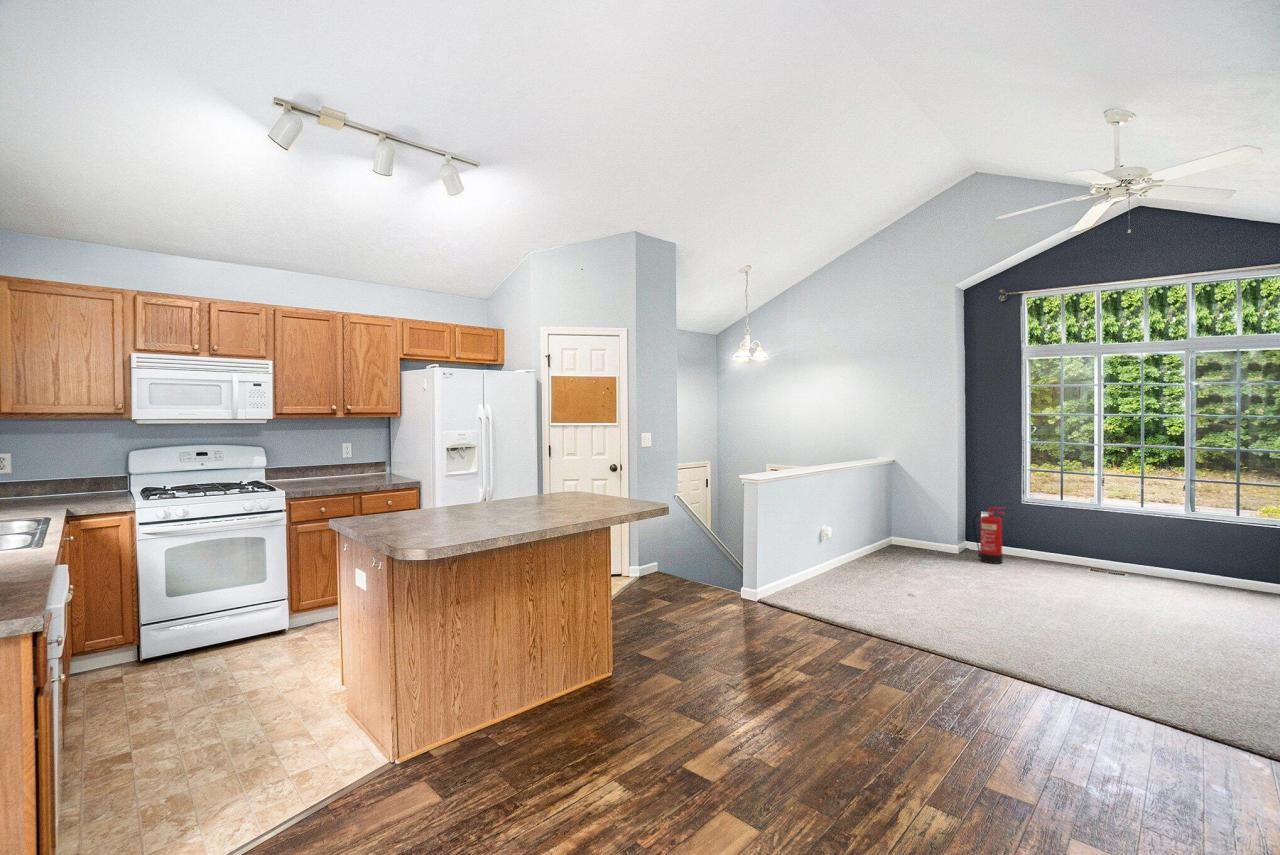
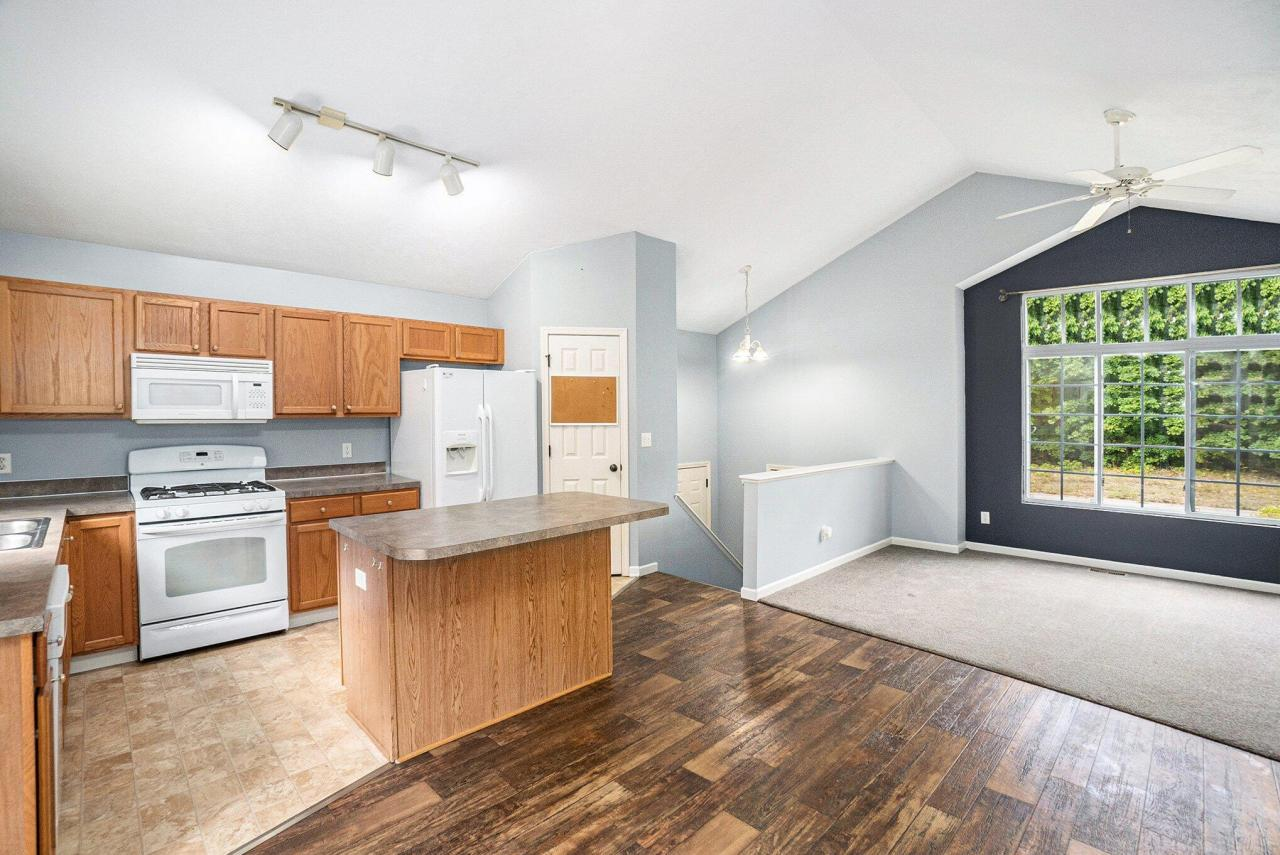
- fire extinguisher [972,506,1006,565]
